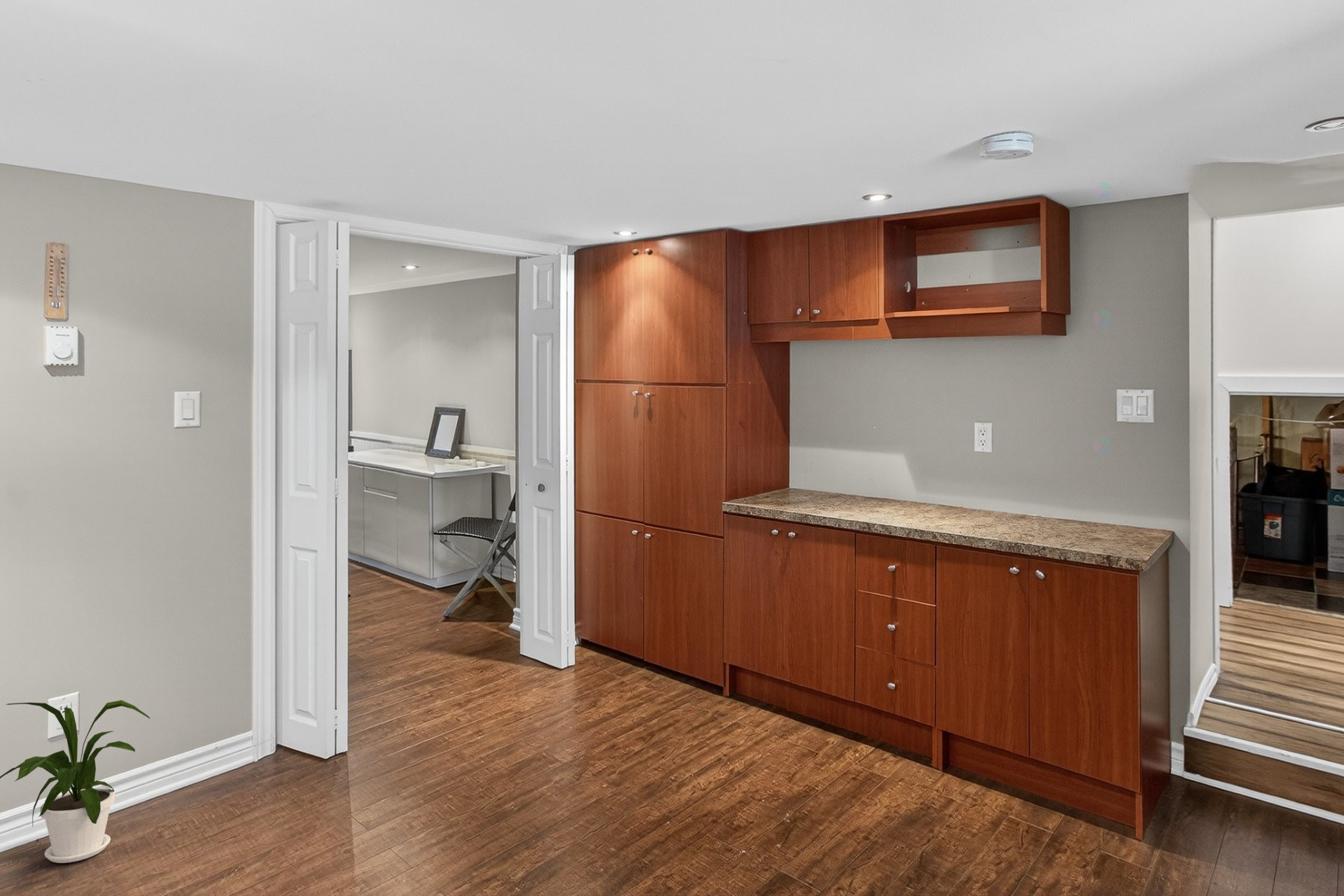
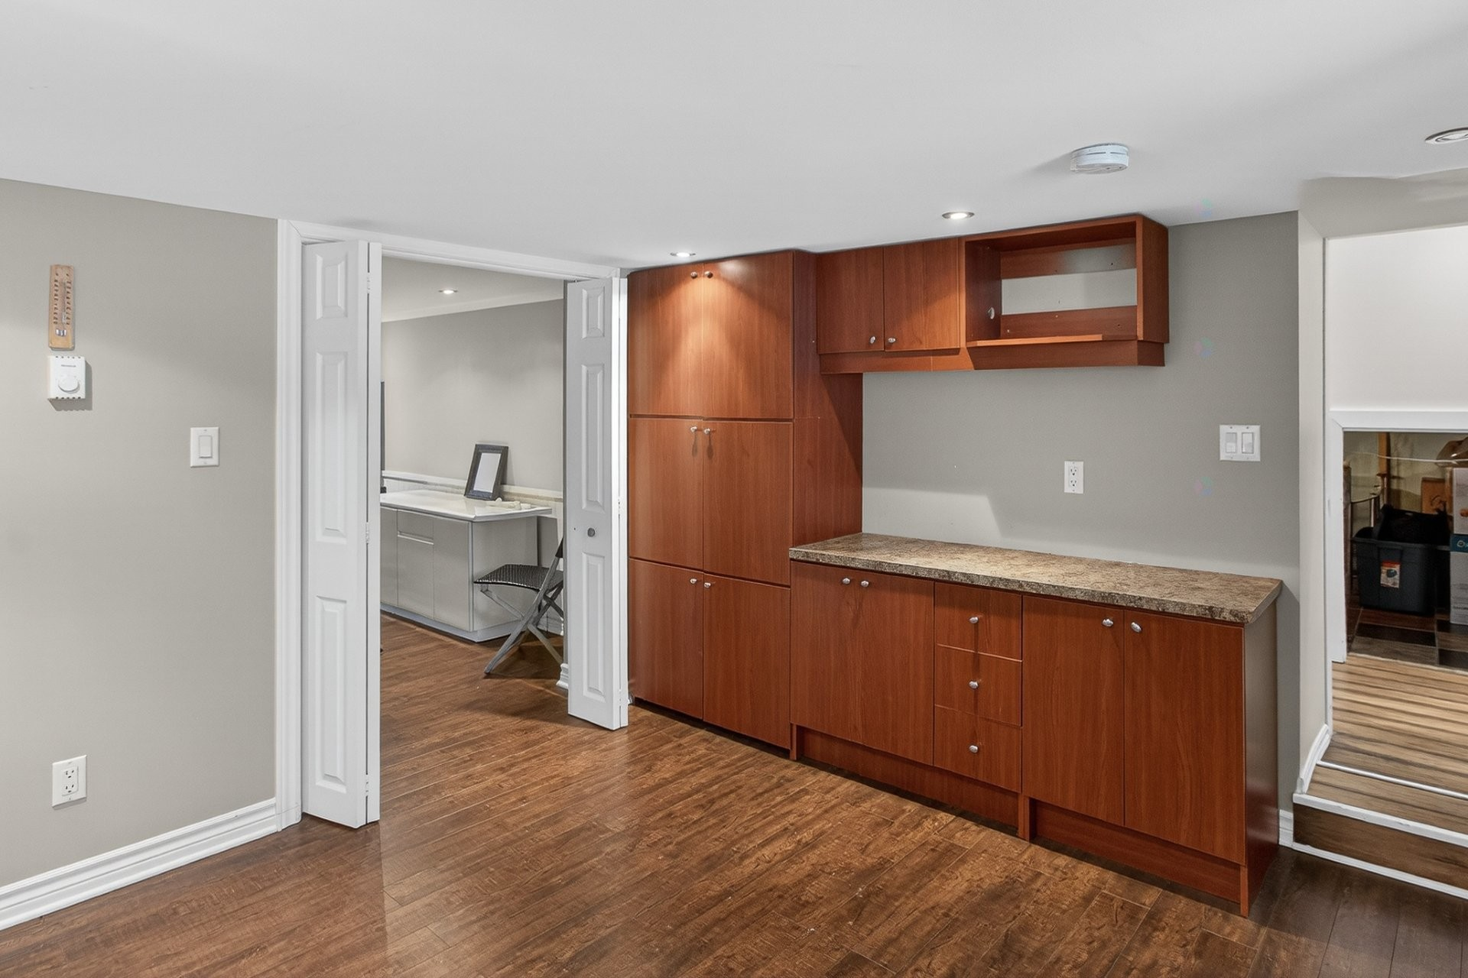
- house plant [0,699,151,864]
